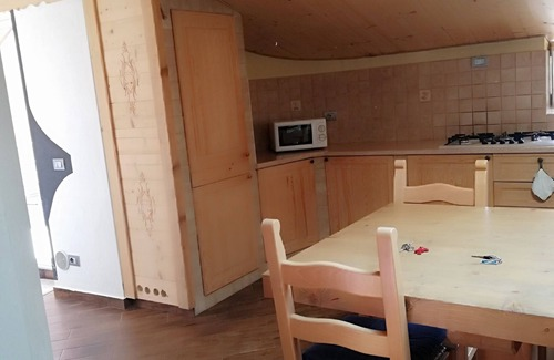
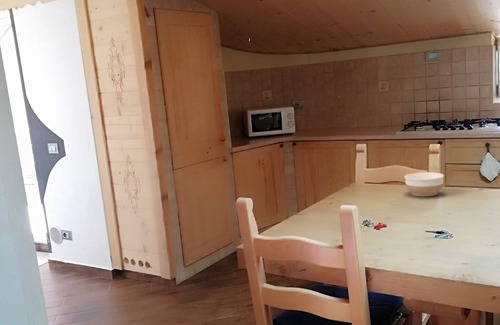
+ bowl [403,171,445,197]
